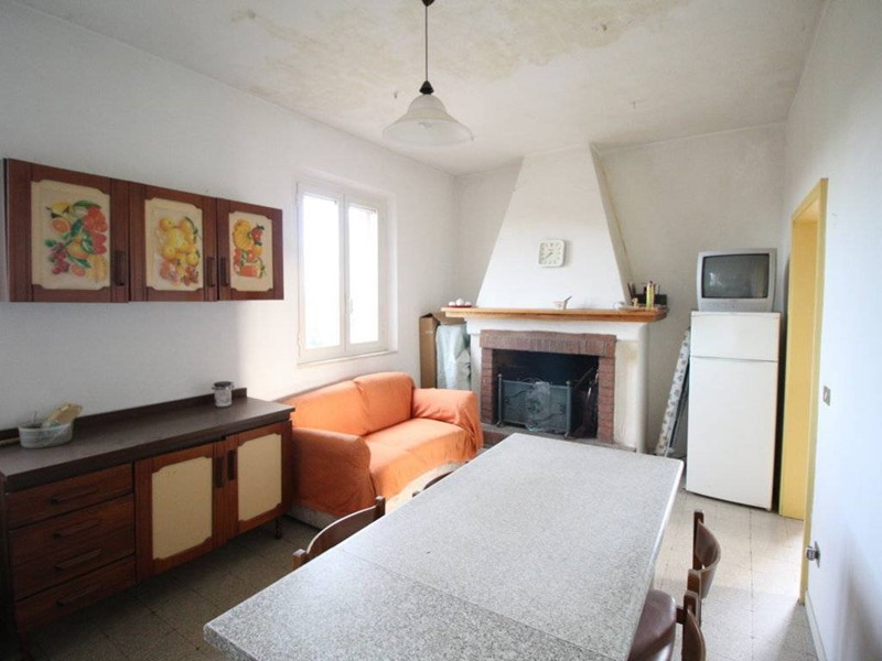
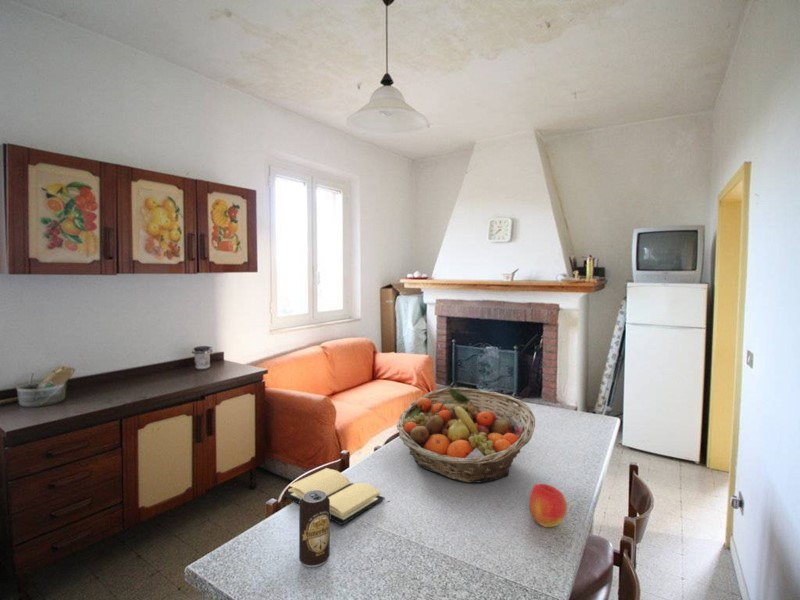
+ beverage can [298,490,331,568]
+ fruit basket [396,387,536,484]
+ book [282,467,386,526]
+ apple [528,483,568,528]
